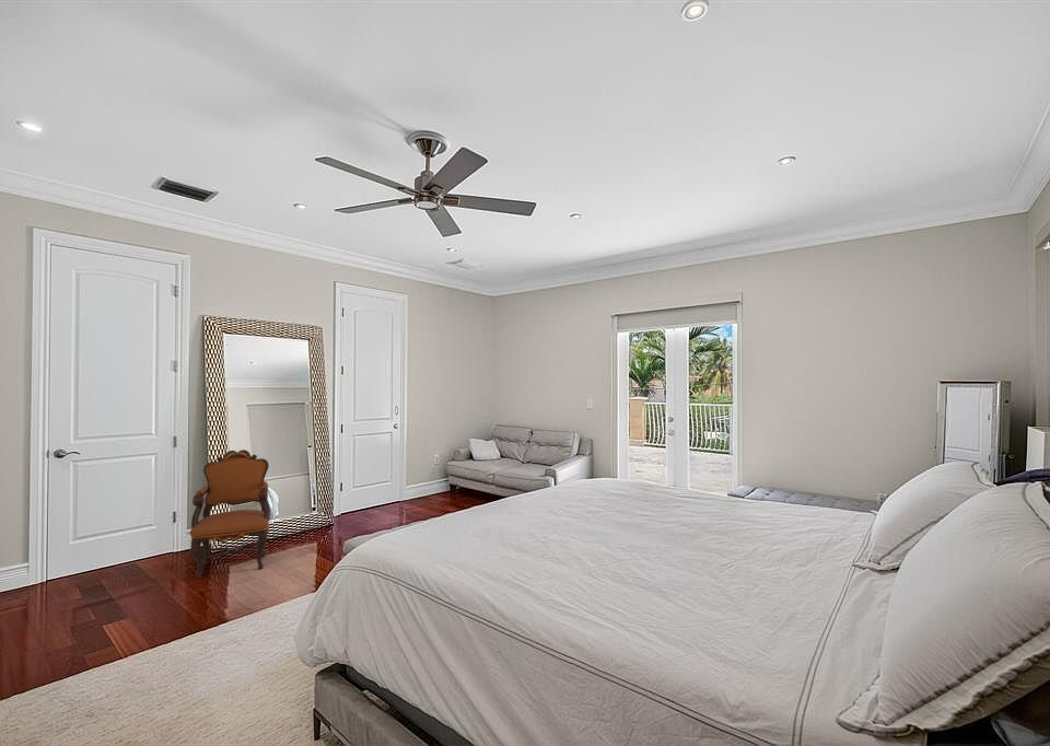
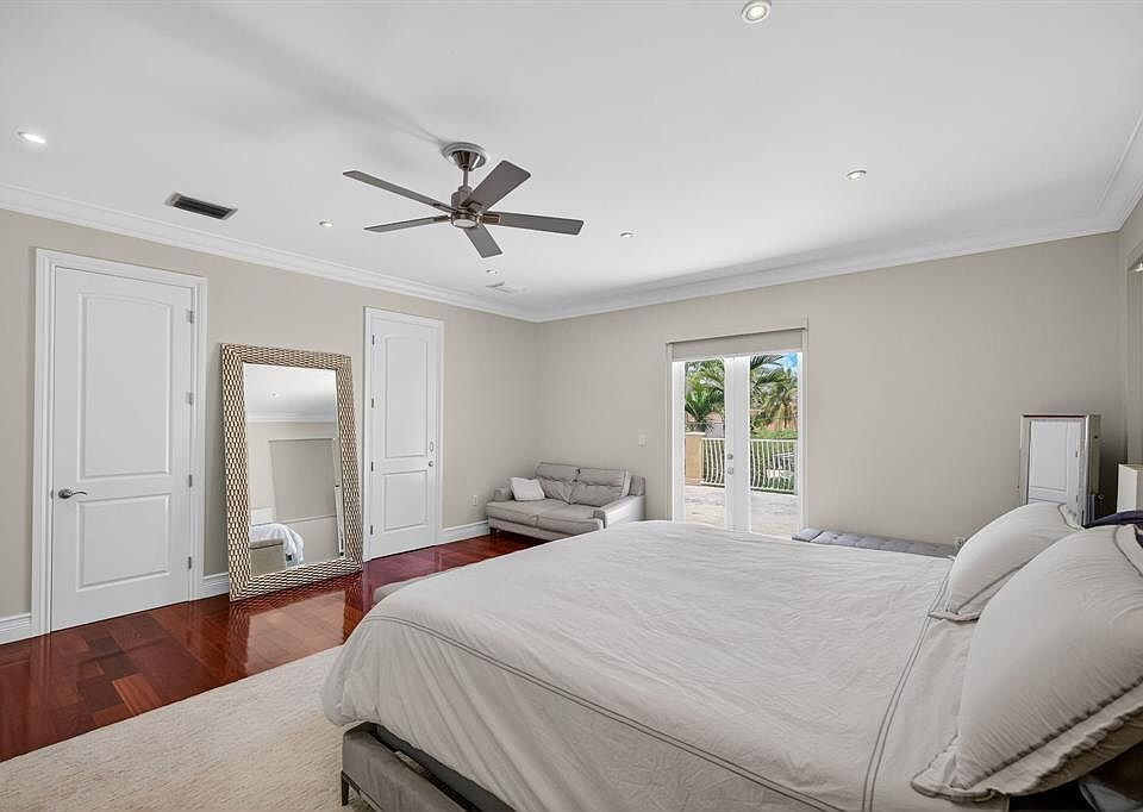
- armchair [188,448,271,579]
